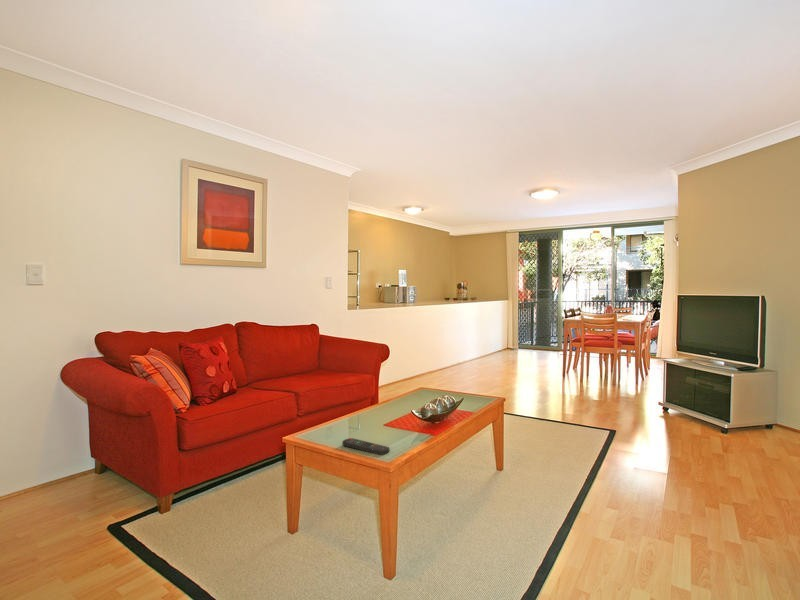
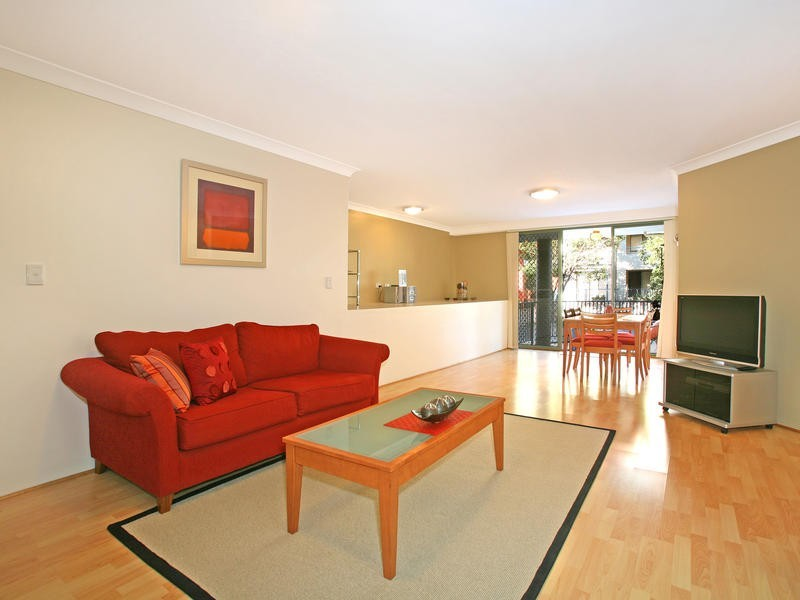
- remote control [341,437,390,456]
